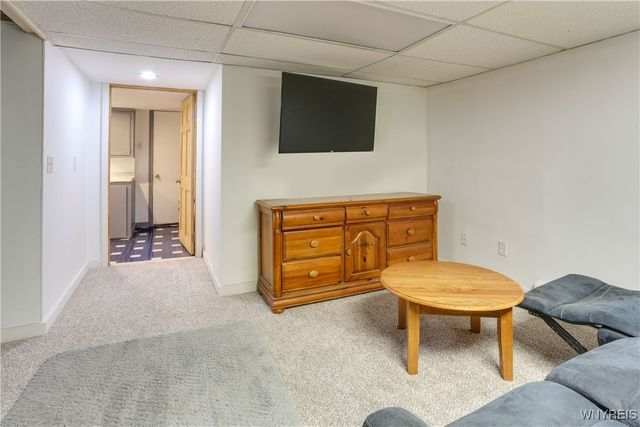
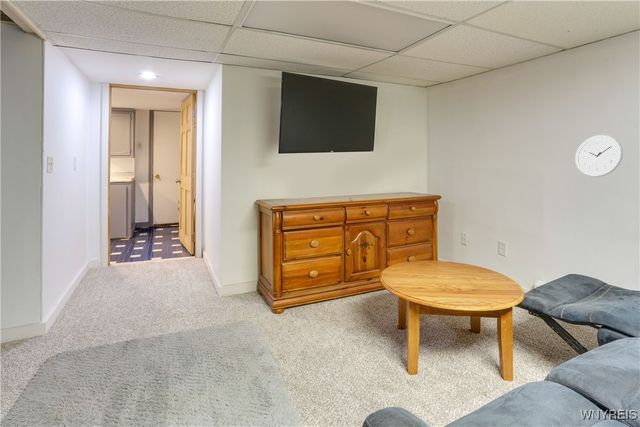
+ wall clock [574,134,624,178]
